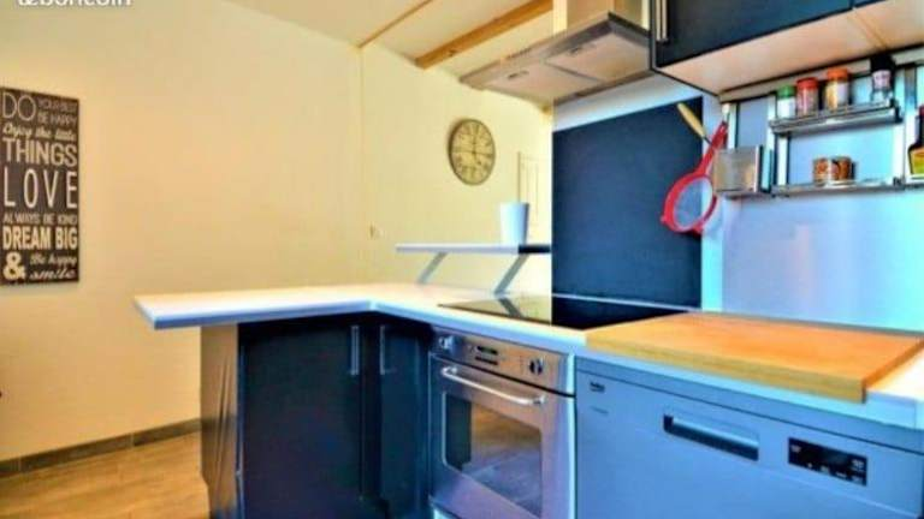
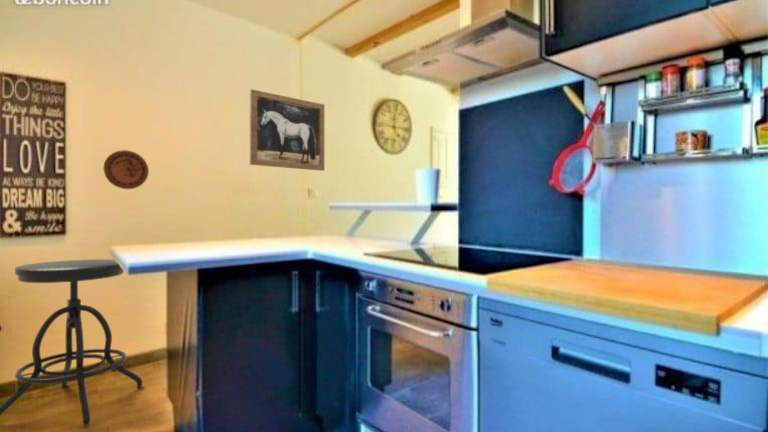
+ decorative plate [102,149,150,190]
+ stool [0,258,144,427]
+ wall art [249,88,326,172]
